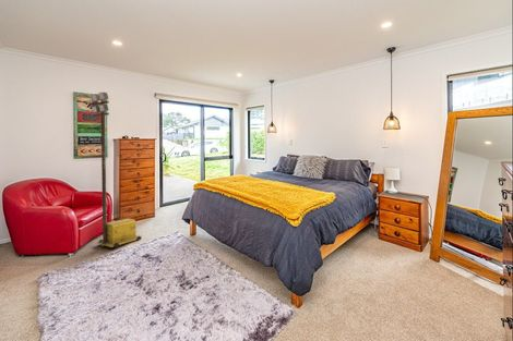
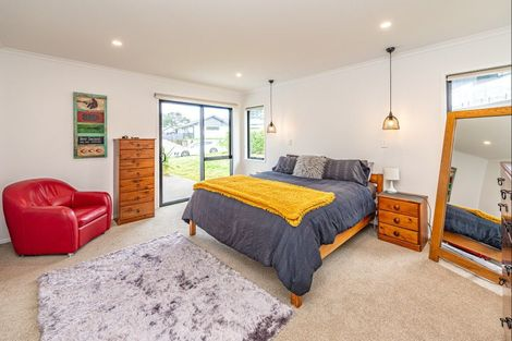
- portable light tower [91,92,143,248]
